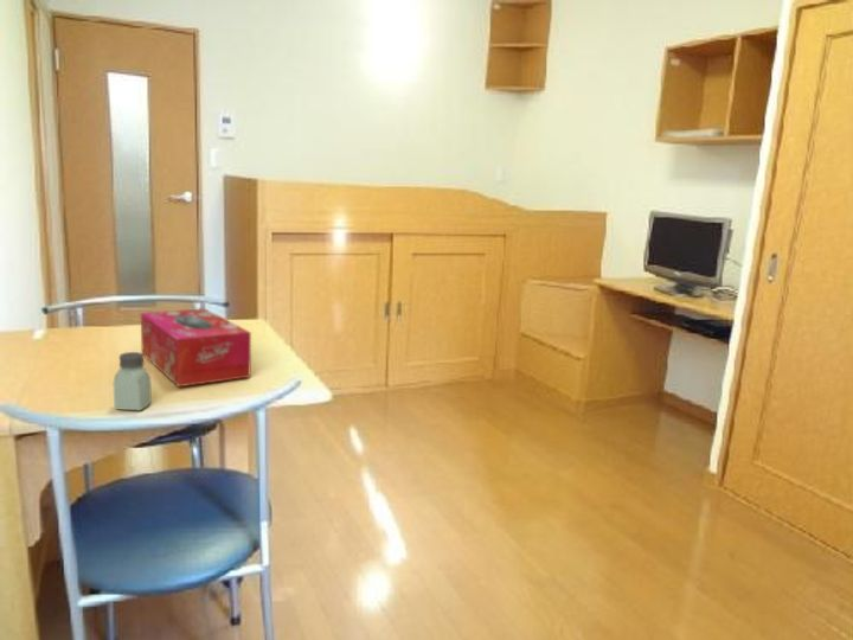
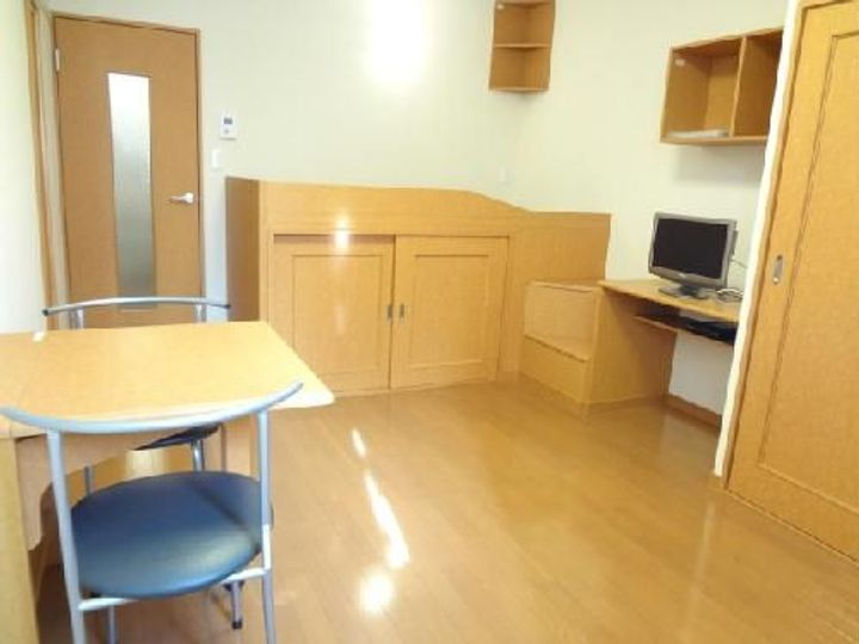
- tissue box [140,307,252,388]
- saltshaker [113,351,153,411]
